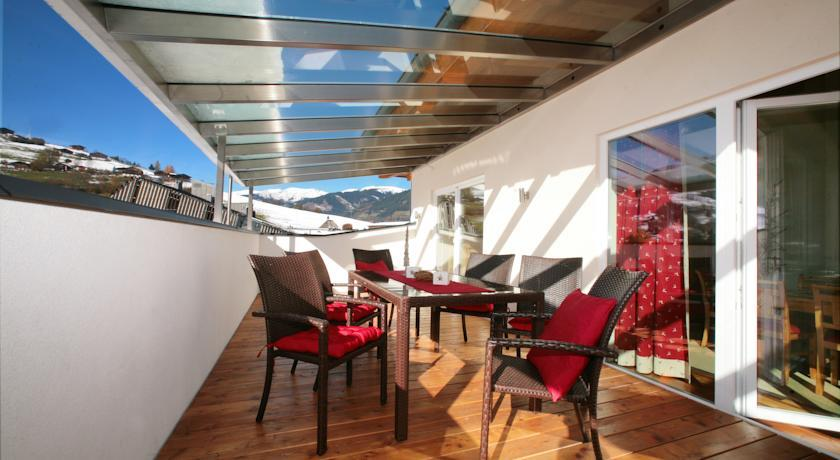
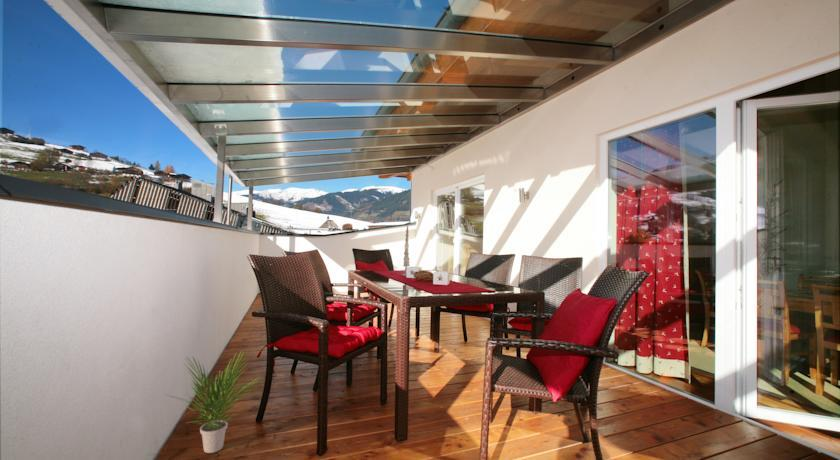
+ potted plant [164,349,263,454]
